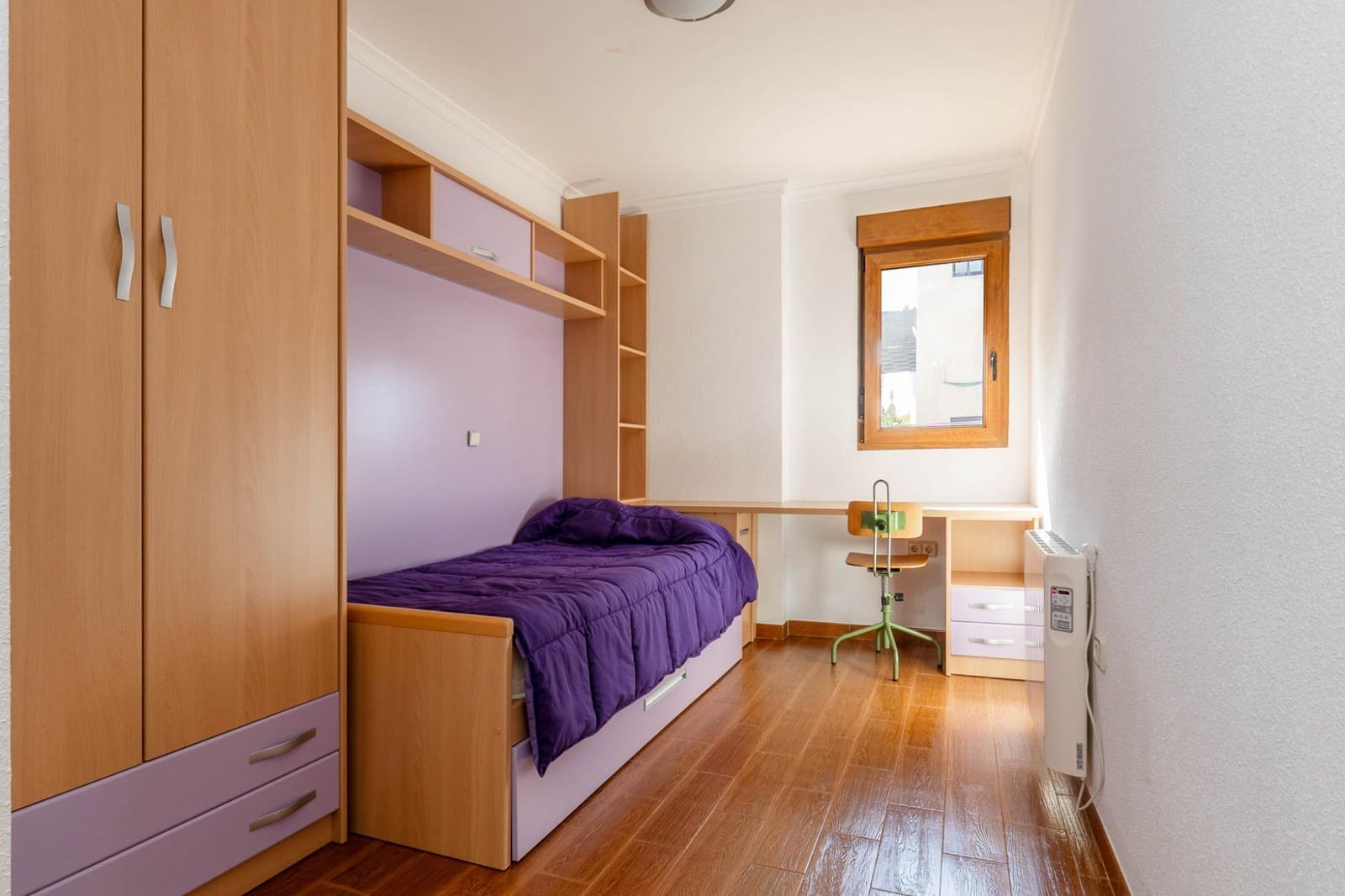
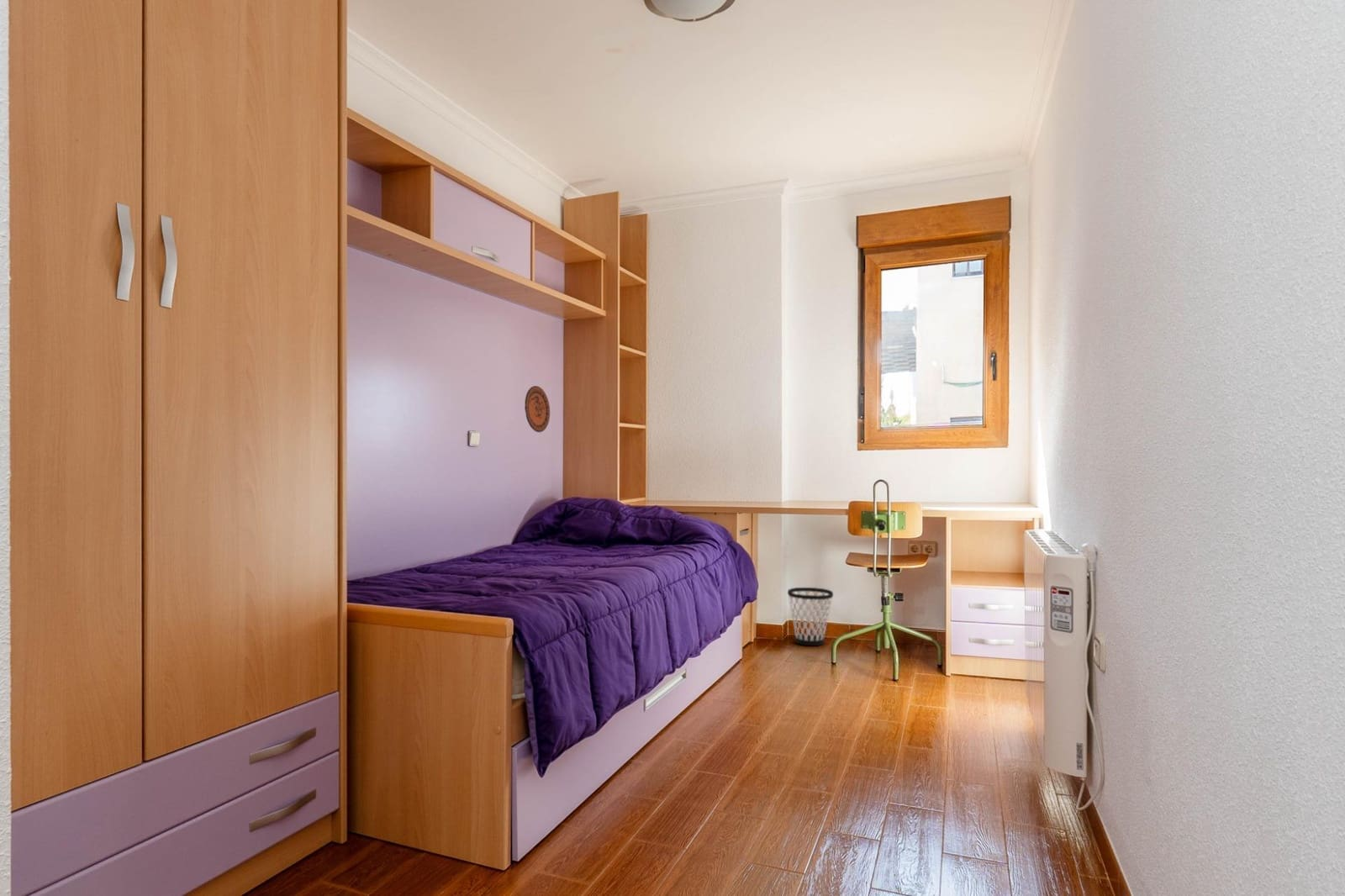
+ decorative plate [524,385,551,433]
+ wastebasket [787,587,834,646]
